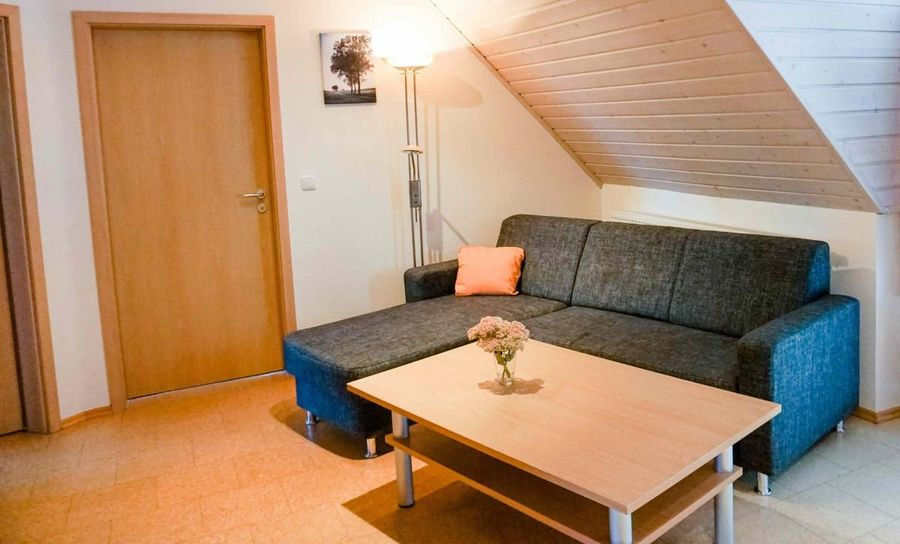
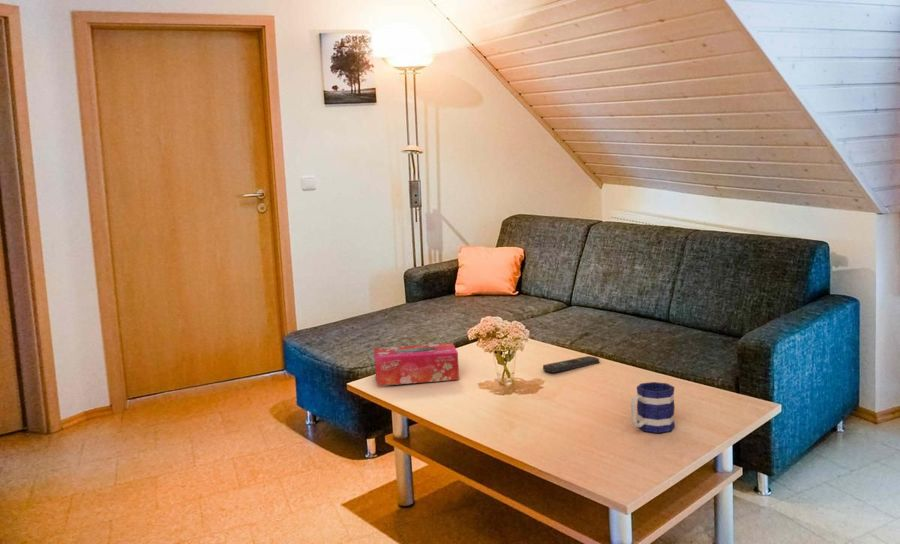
+ mug [630,381,676,434]
+ remote control [542,355,600,374]
+ tissue box [373,342,460,387]
